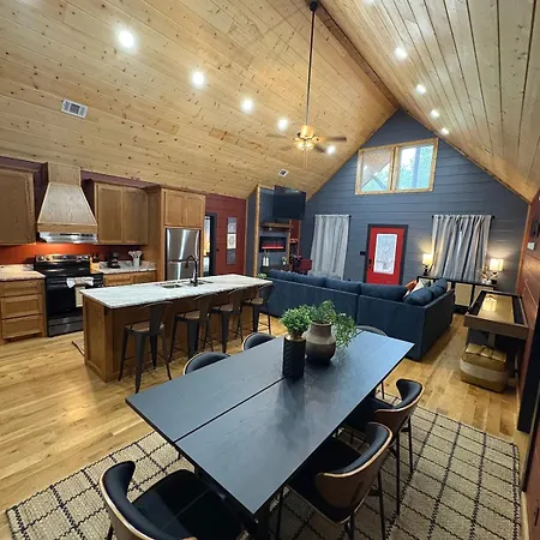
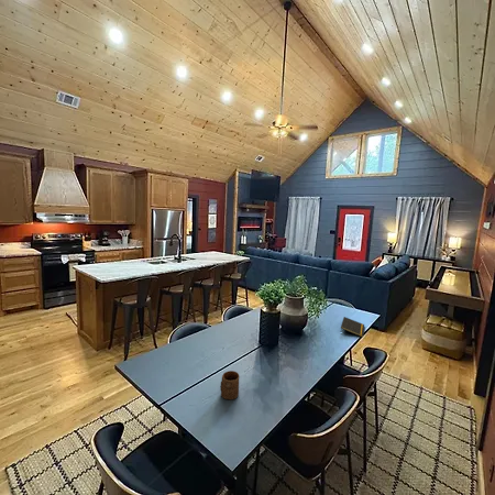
+ notepad [340,316,365,338]
+ cup [219,370,240,400]
